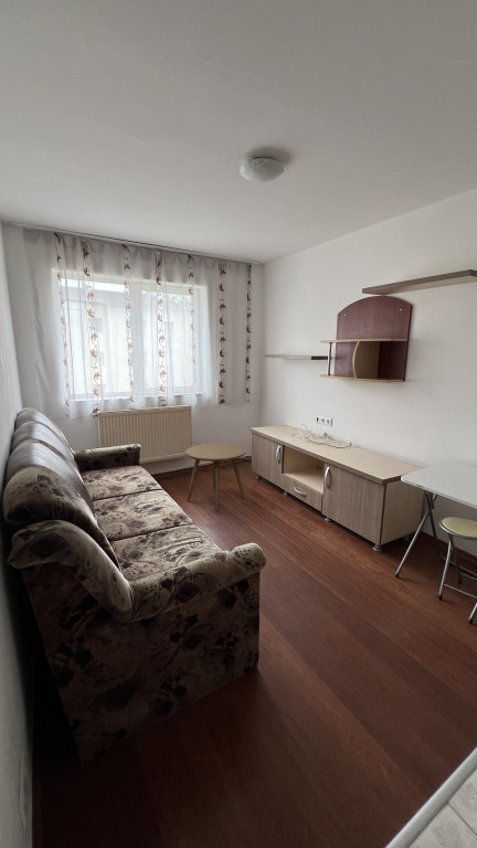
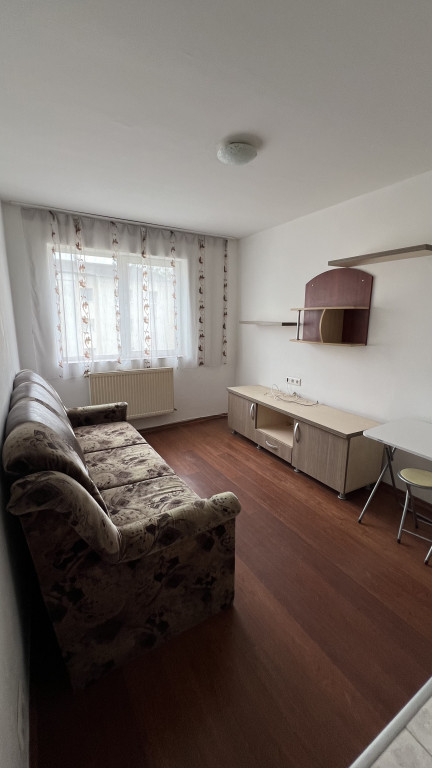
- side table [184,443,247,512]
